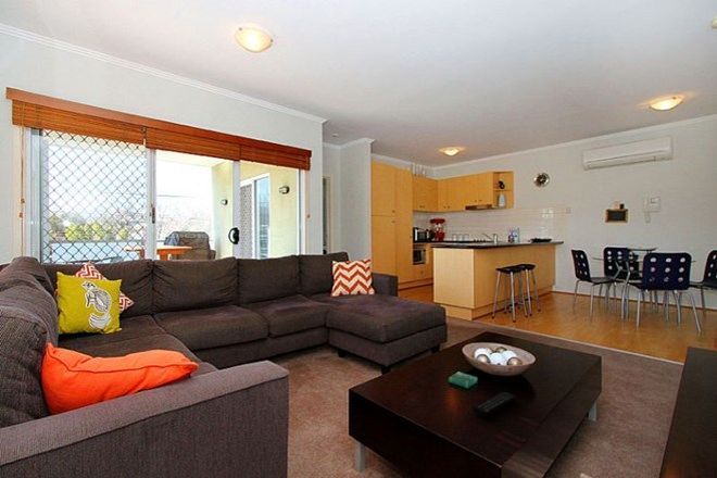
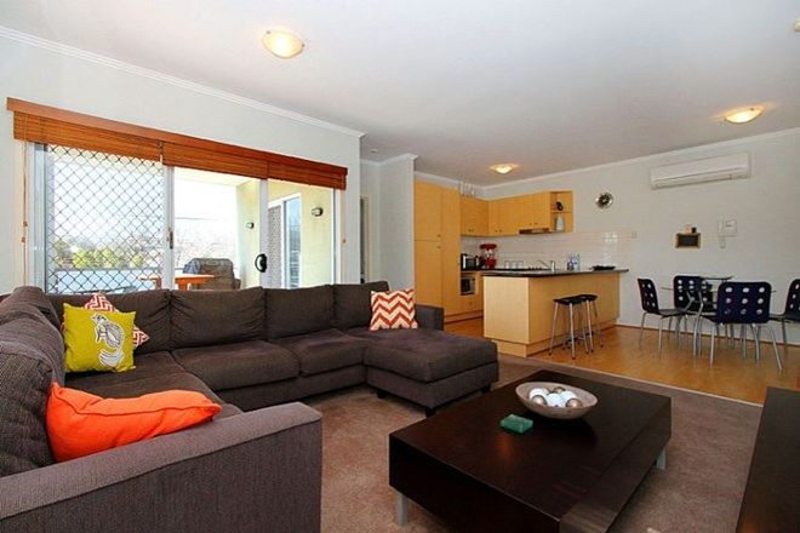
- remote control [473,391,518,418]
